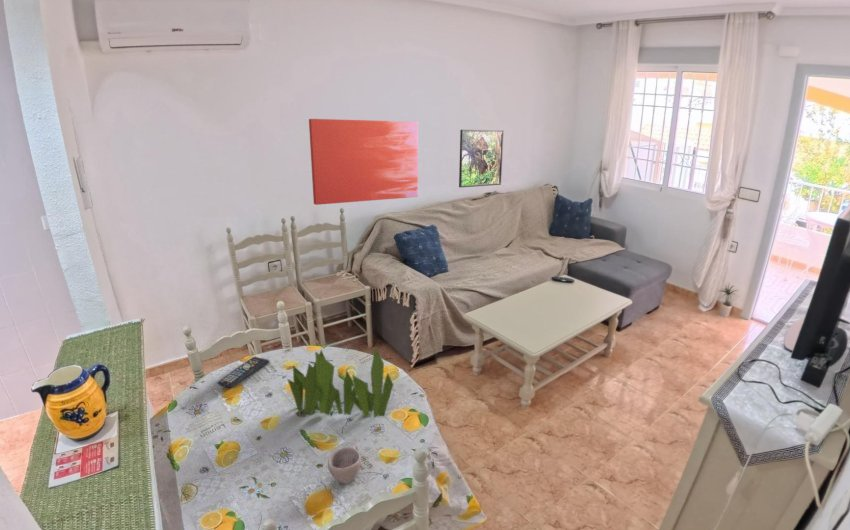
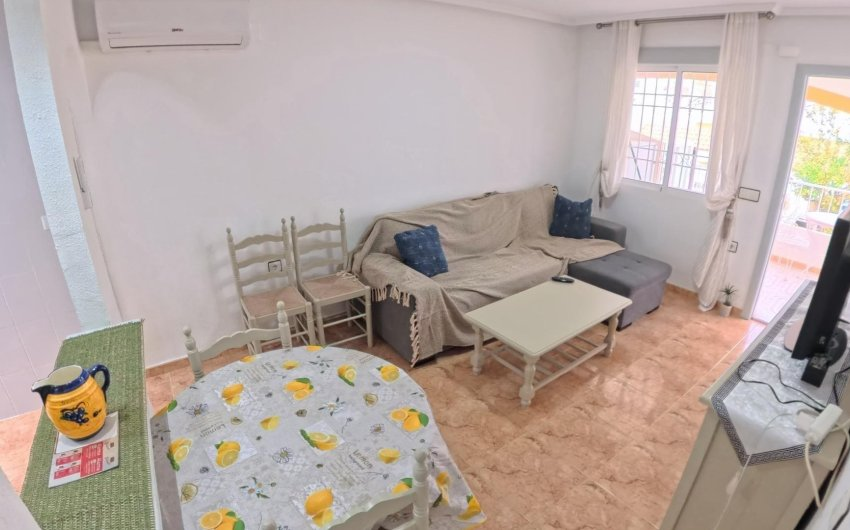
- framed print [458,129,505,189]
- plant [286,345,394,418]
- wall art [308,118,419,206]
- cup [327,443,362,485]
- remote control [217,356,270,389]
